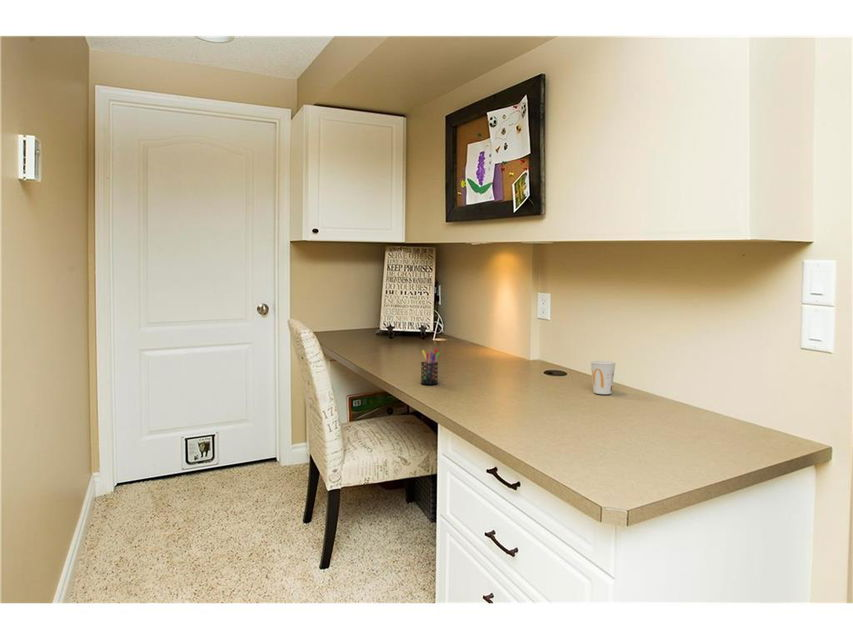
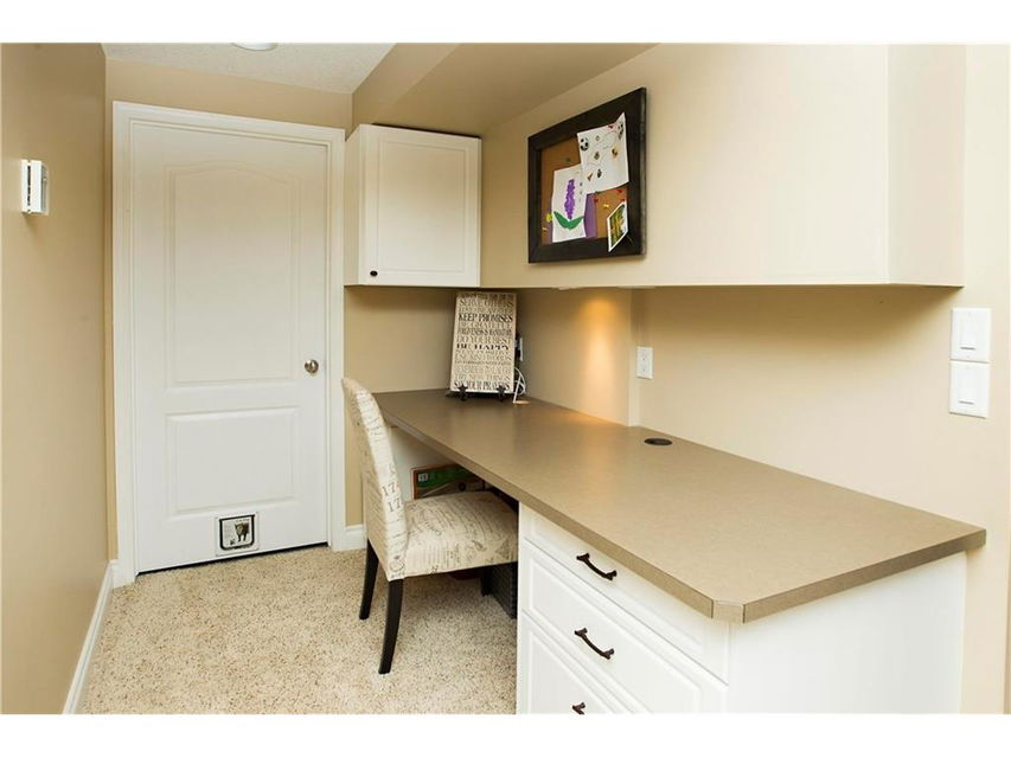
- cup [589,360,617,395]
- pen holder [420,347,441,385]
